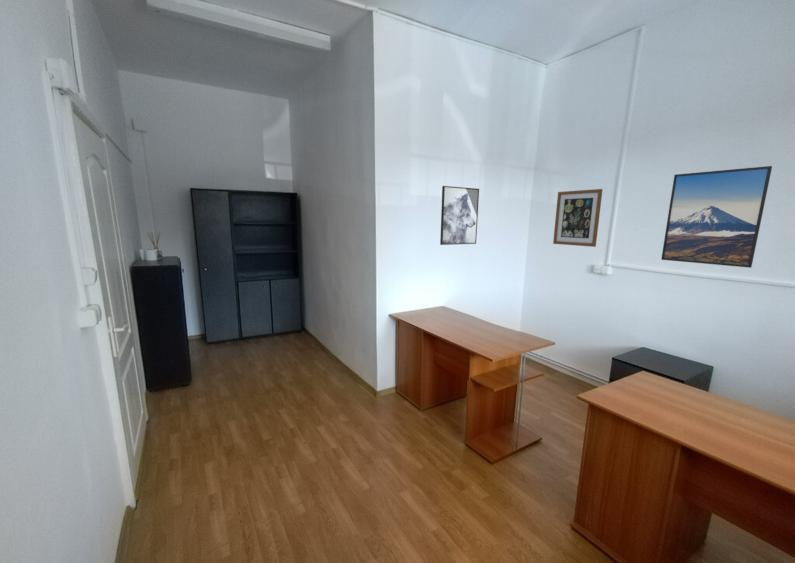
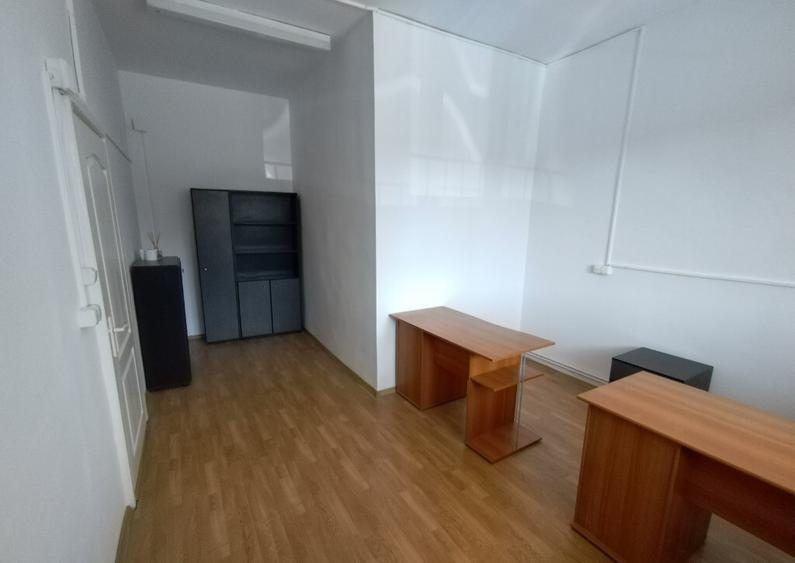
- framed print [660,165,773,269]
- wall art [552,188,604,248]
- wall art [439,185,480,246]
